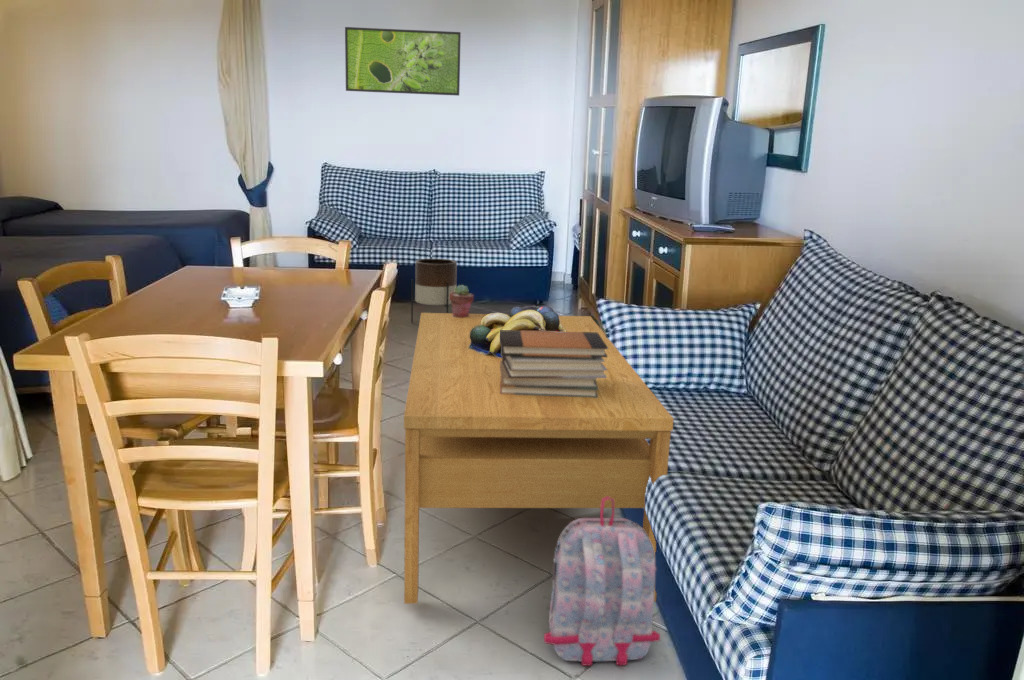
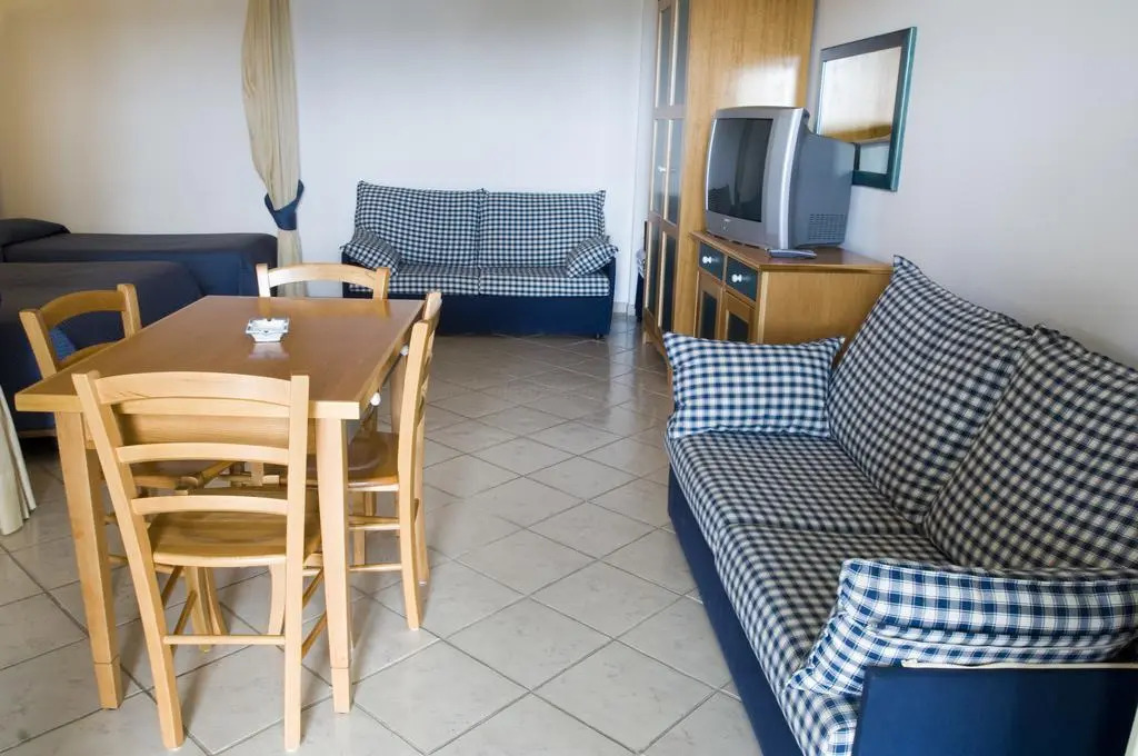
- fruit bowl [469,305,566,358]
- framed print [344,26,462,97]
- planter [410,258,458,324]
- book stack [500,330,608,398]
- potted succulent [450,284,475,318]
- backpack [543,496,661,667]
- coffee table [403,312,675,605]
